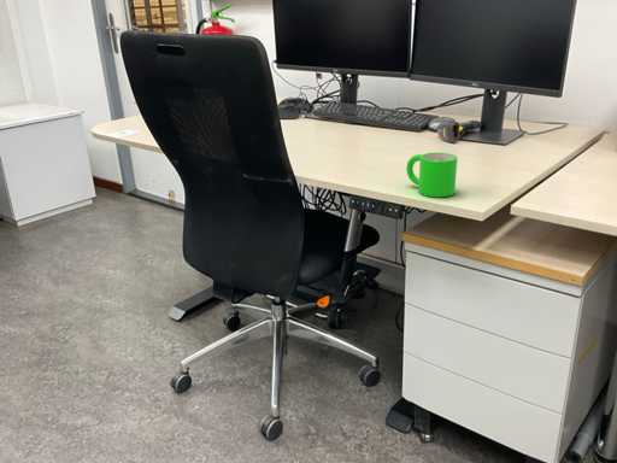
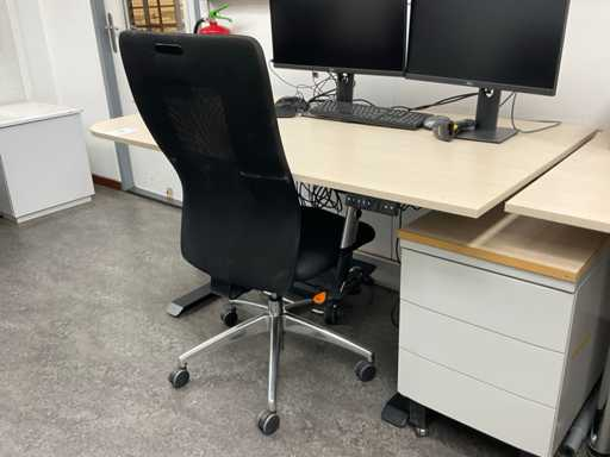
- mug [405,151,458,198]
